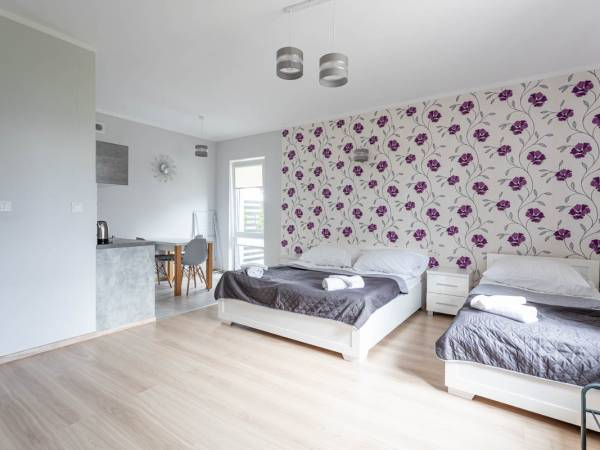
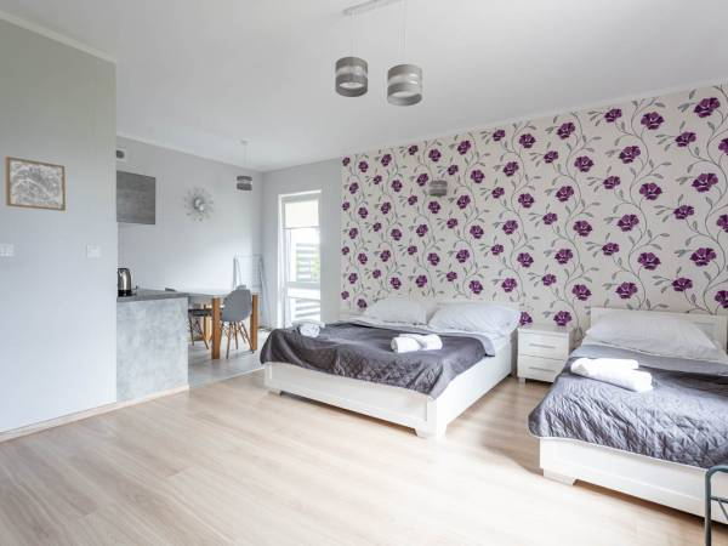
+ wall art [4,155,67,212]
